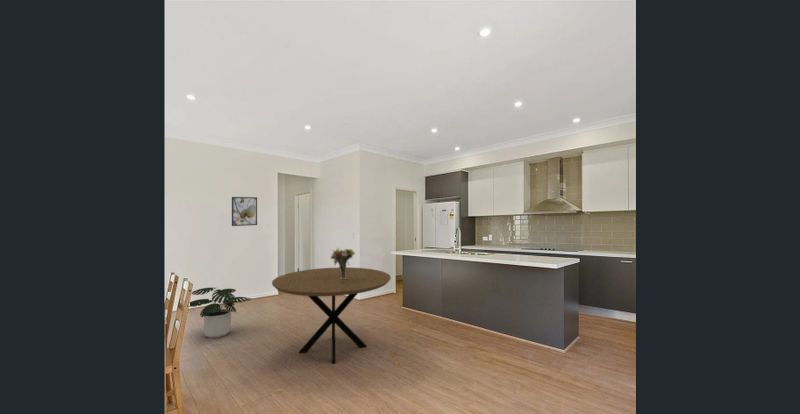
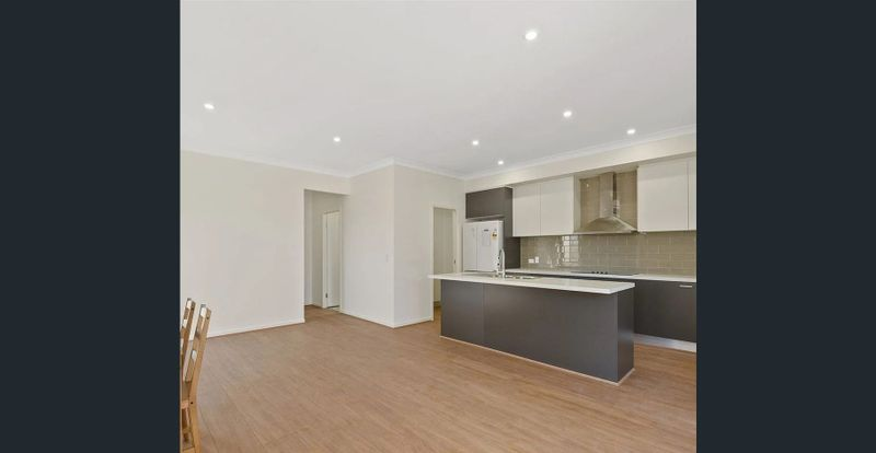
- dining table [271,266,392,365]
- bouquet [330,247,356,279]
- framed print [231,196,258,227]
- potted plant [188,287,252,339]
